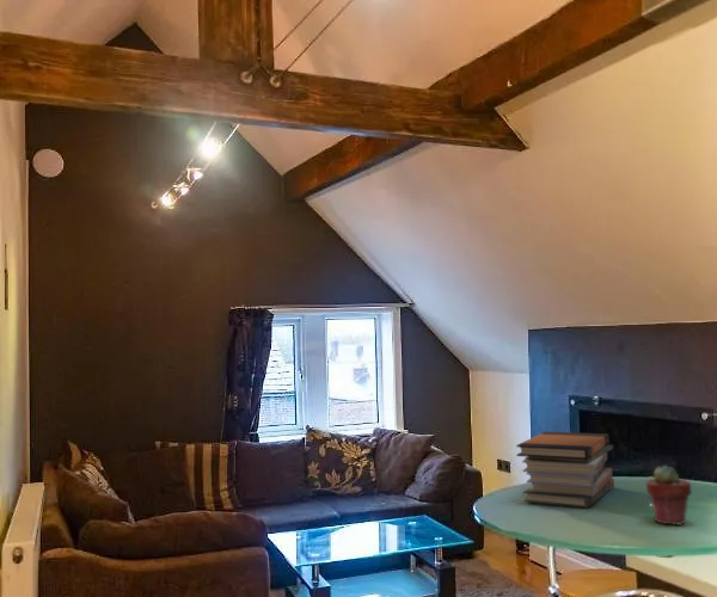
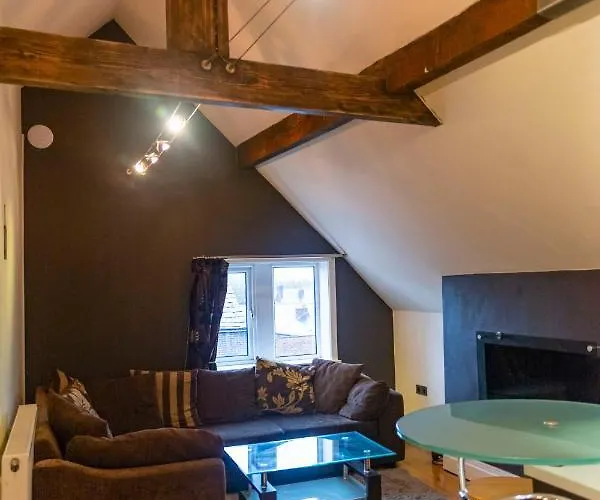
- book stack [515,431,615,509]
- potted succulent [645,464,693,527]
